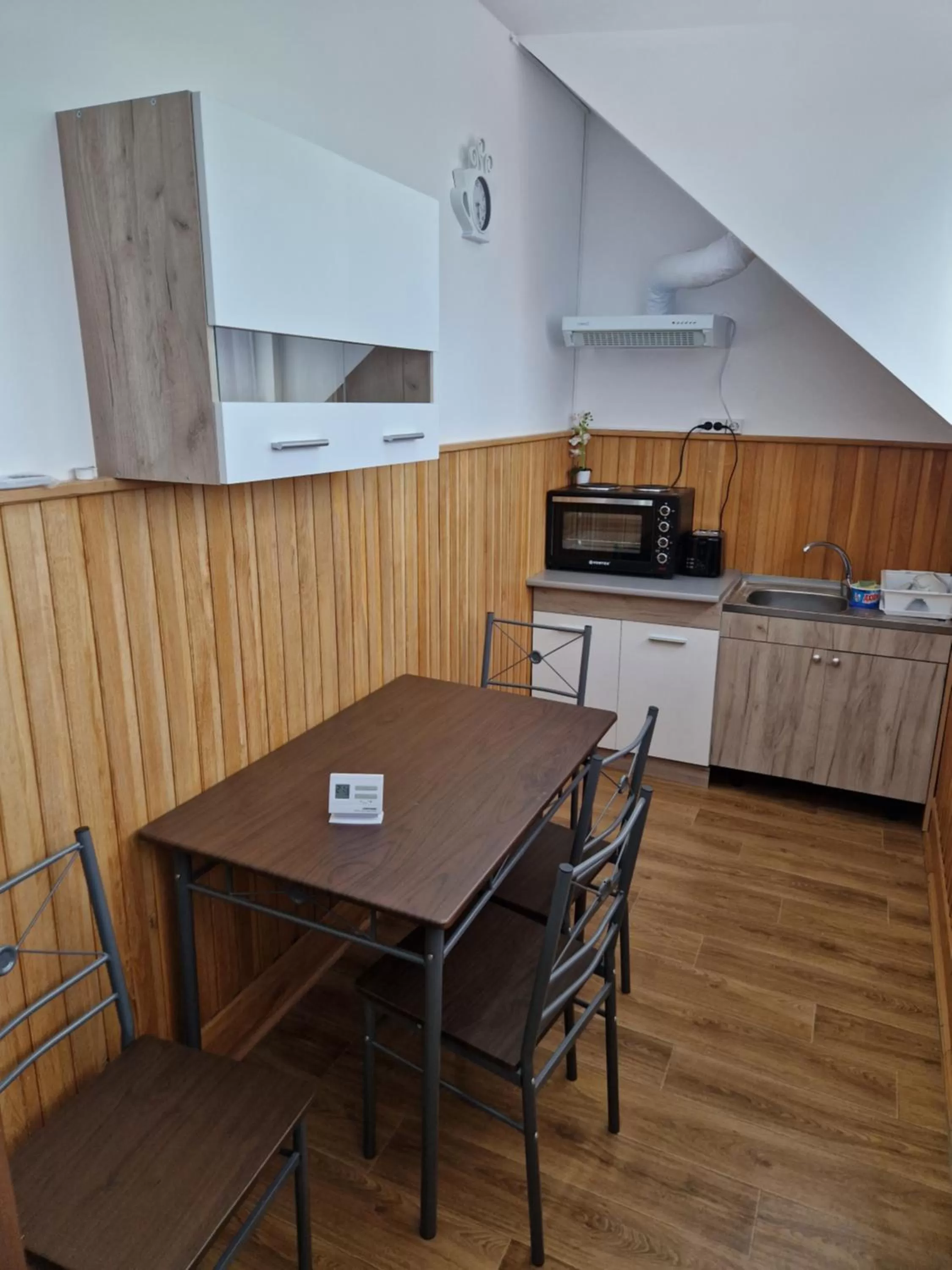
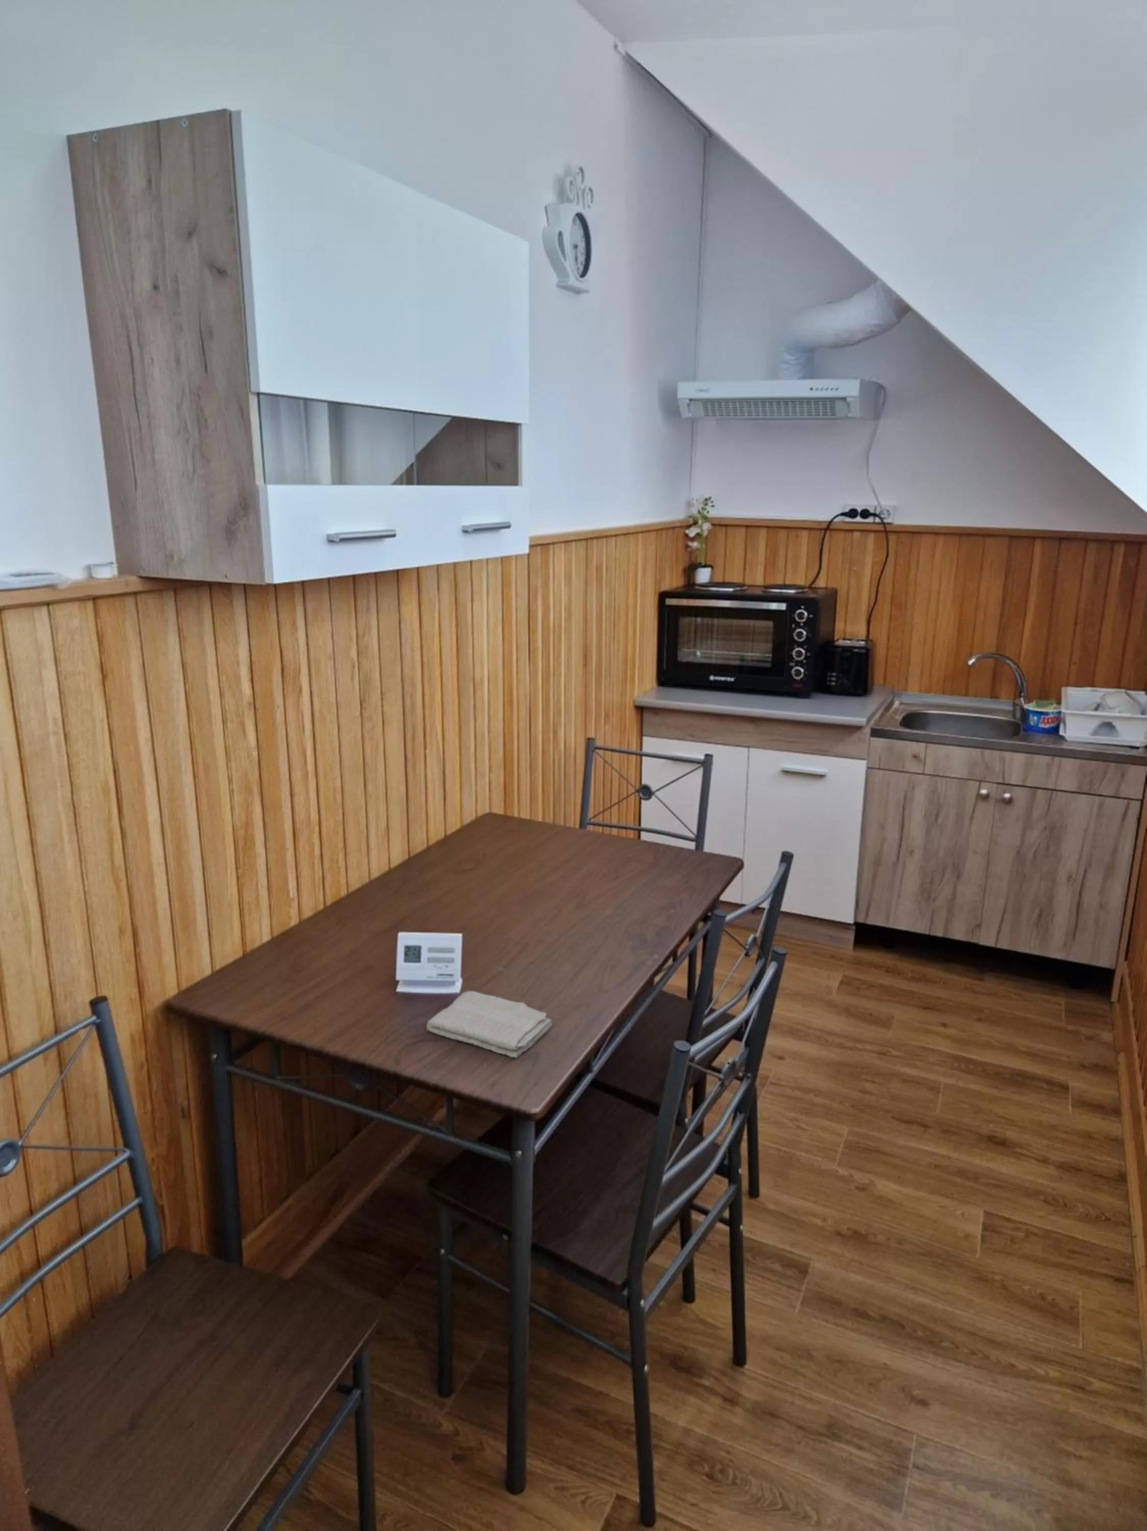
+ washcloth [427,991,553,1058]
